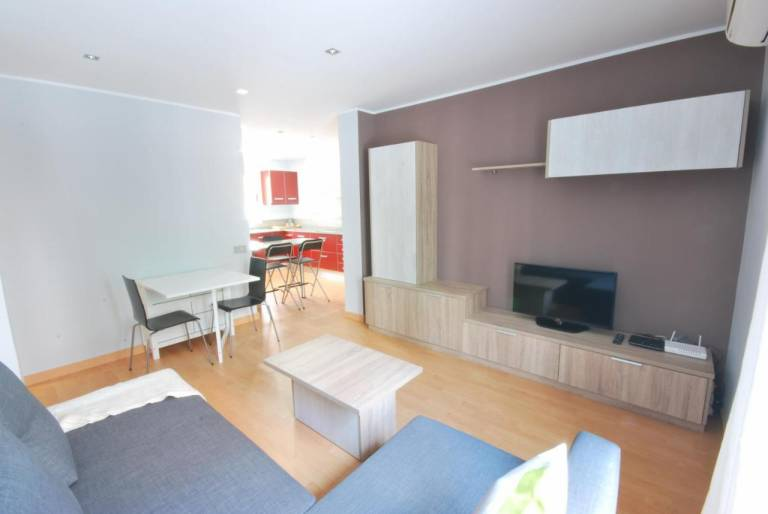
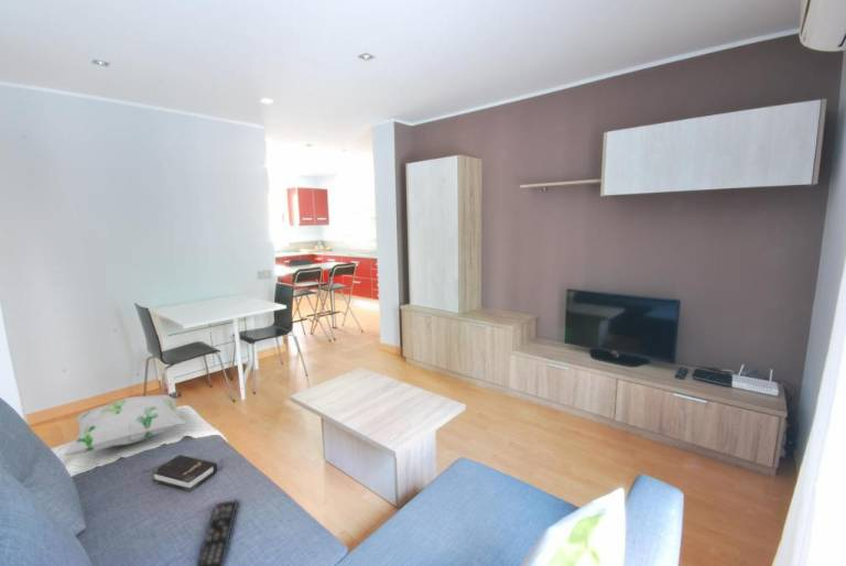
+ remote control [195,498,239,566]
+ decorative pillow [63,391,188,457]
+ hardback book [151,454,218,493]
